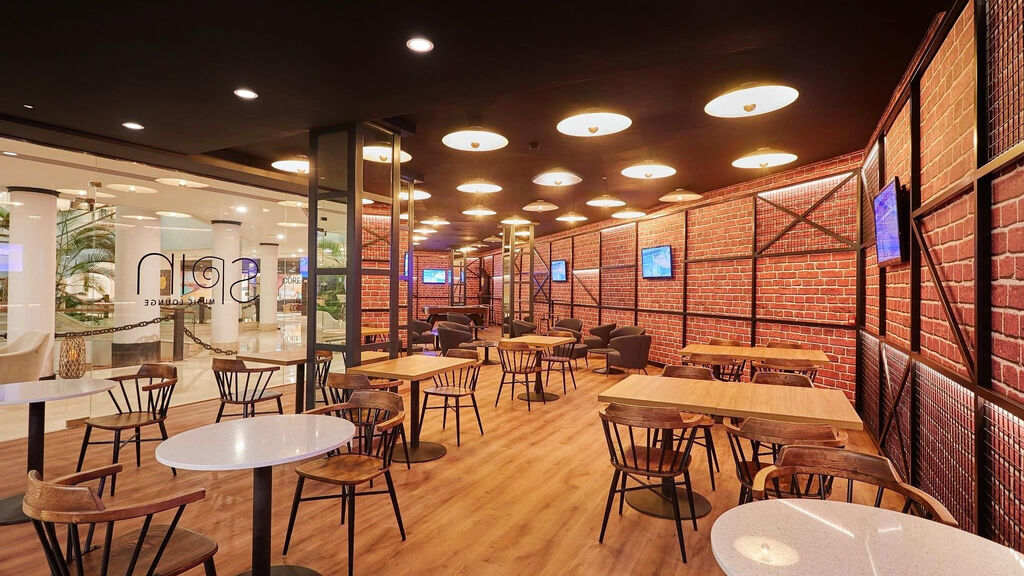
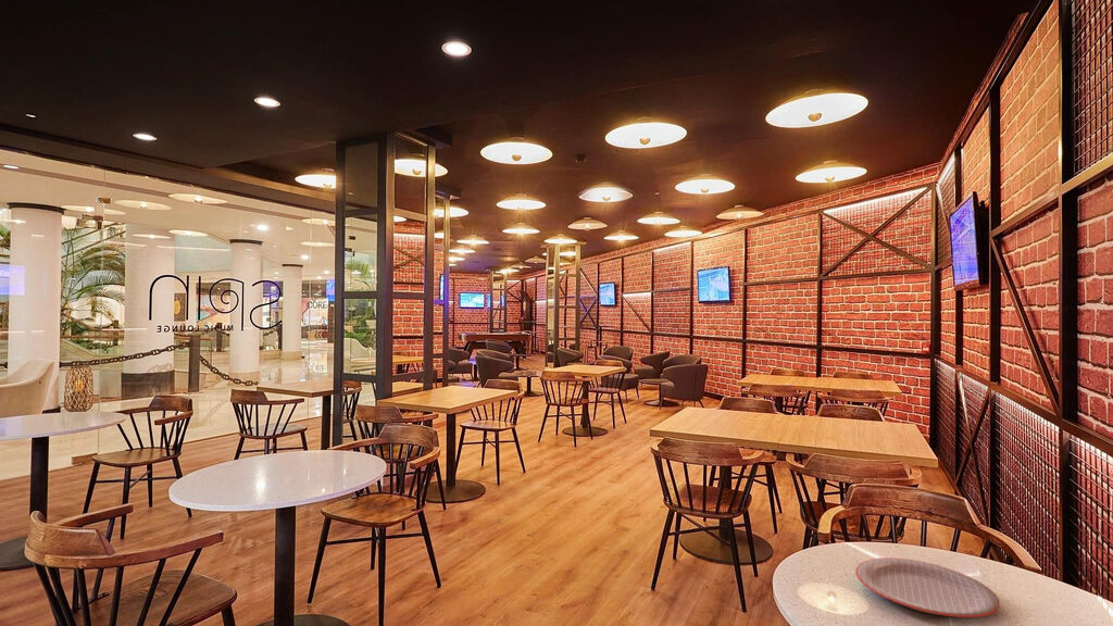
+ plate [854,556,1001,618]
